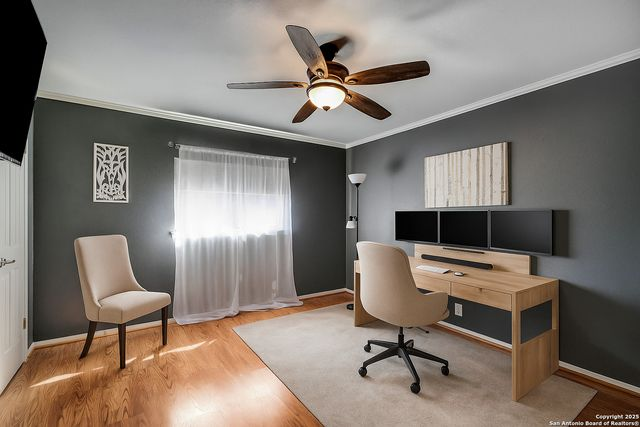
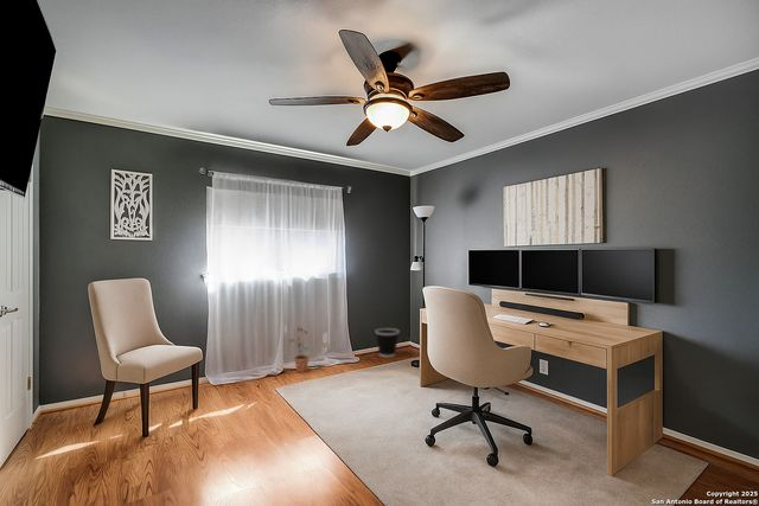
+ potted plant [288,326,311,373]
+ wastebasket [374,327,401,358]
